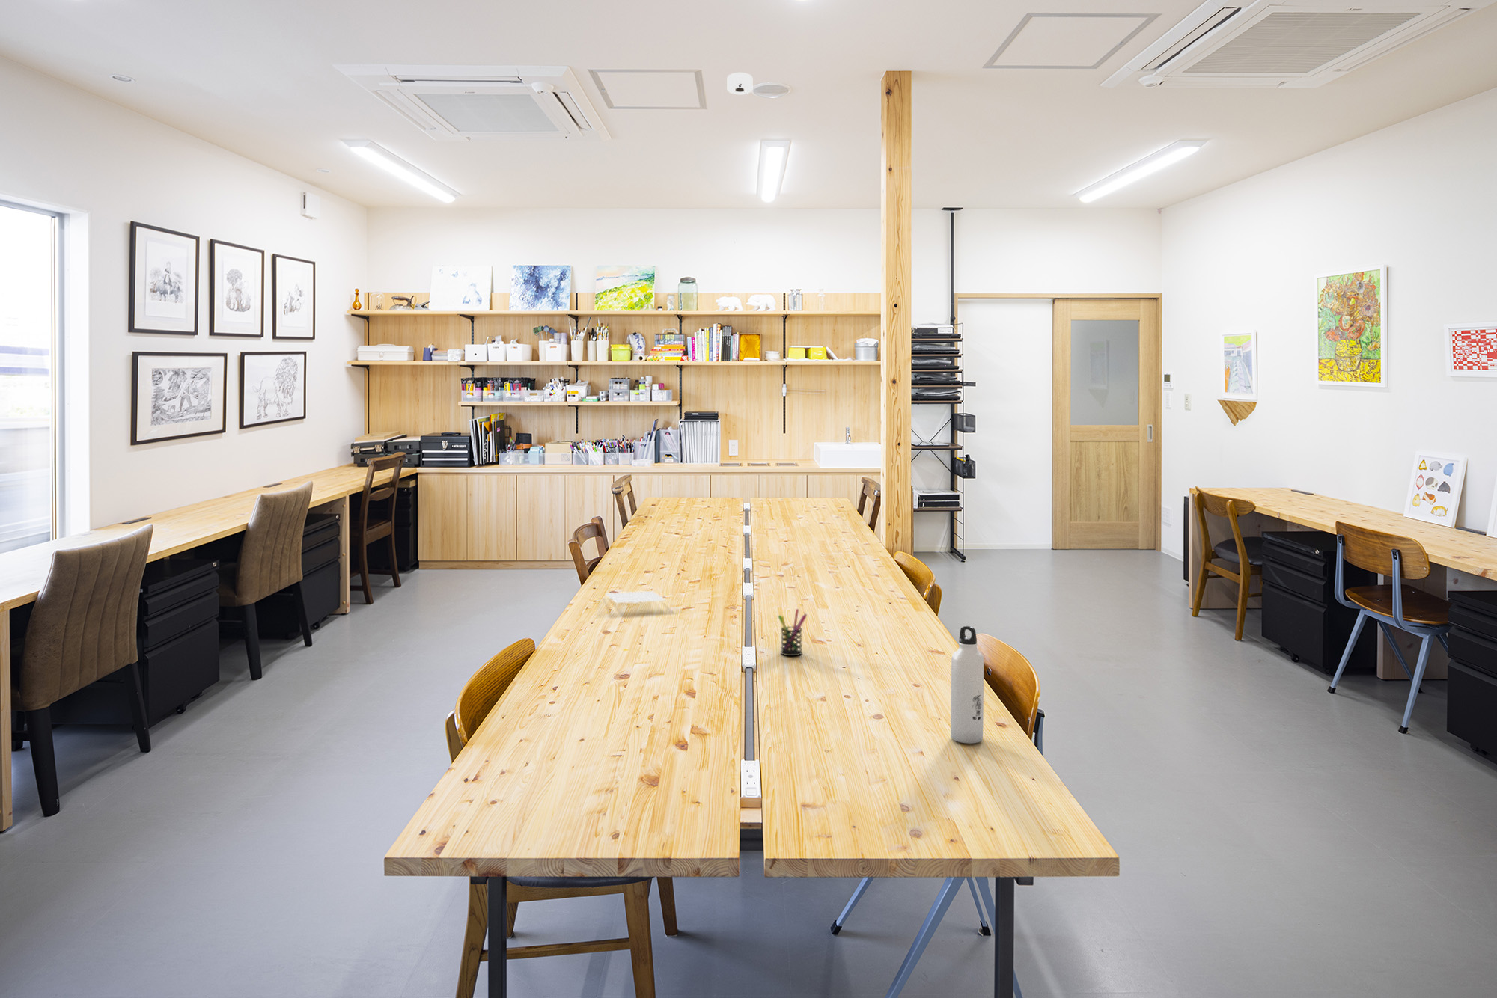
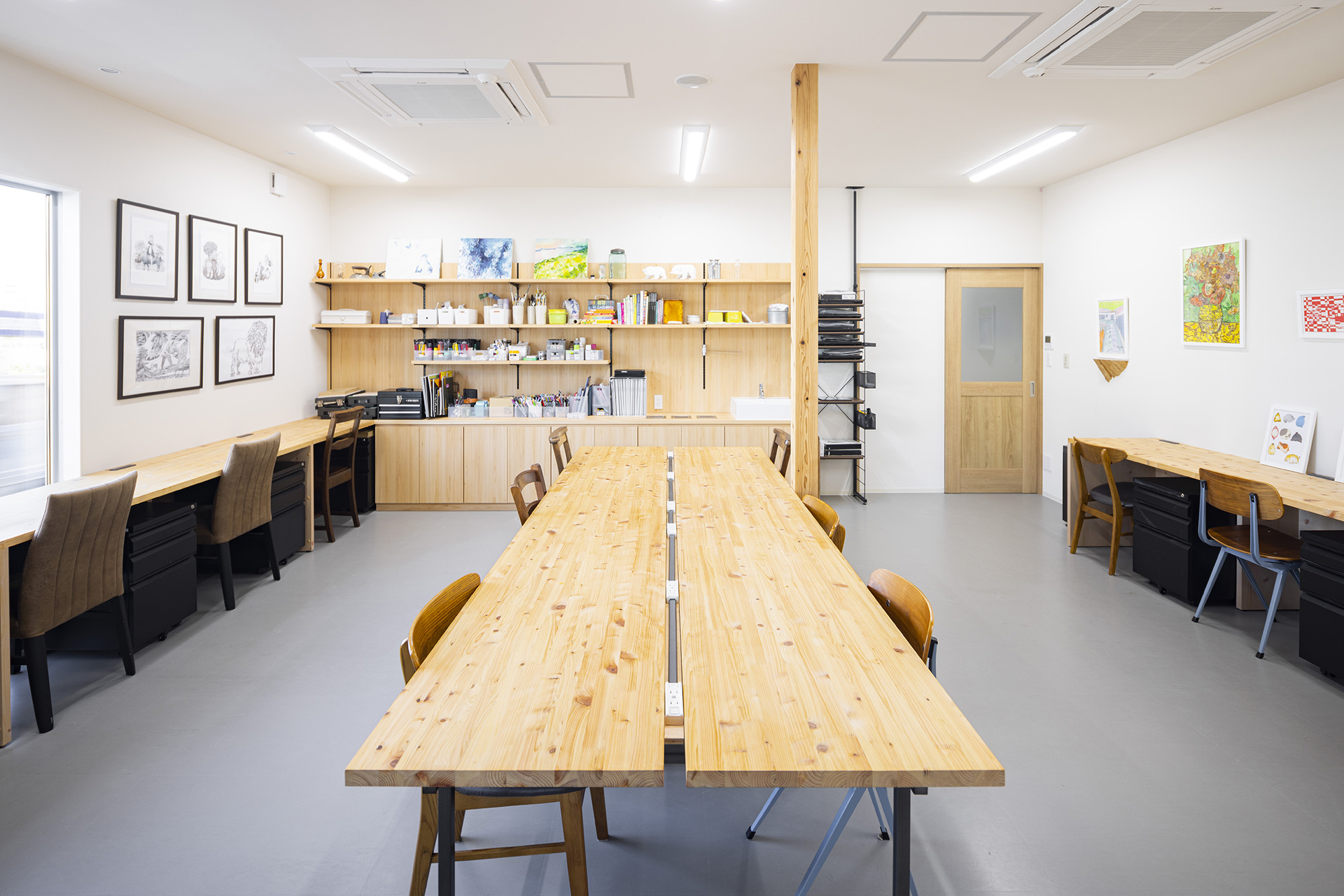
- water bottle [950,626,985,744]
- paper sheet [604,590,668,604]
- pen holder [777,608,808,656]
- smoke detector [727,71,753,95]
